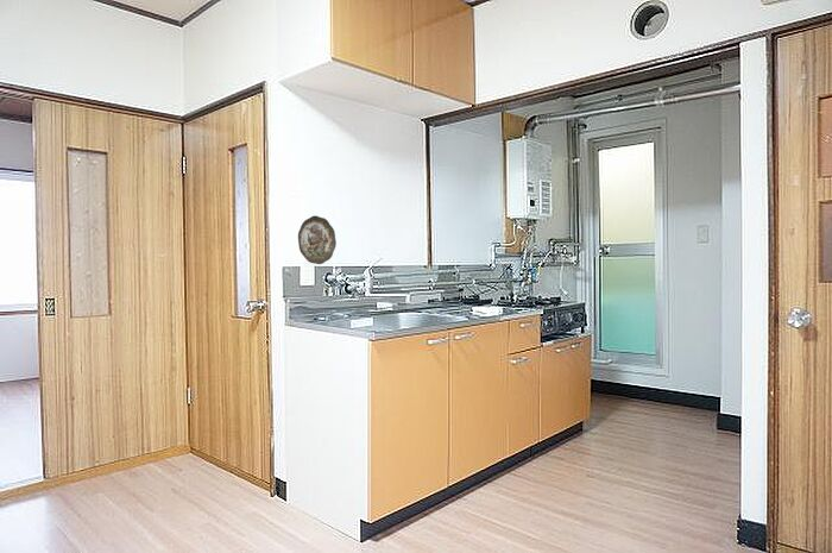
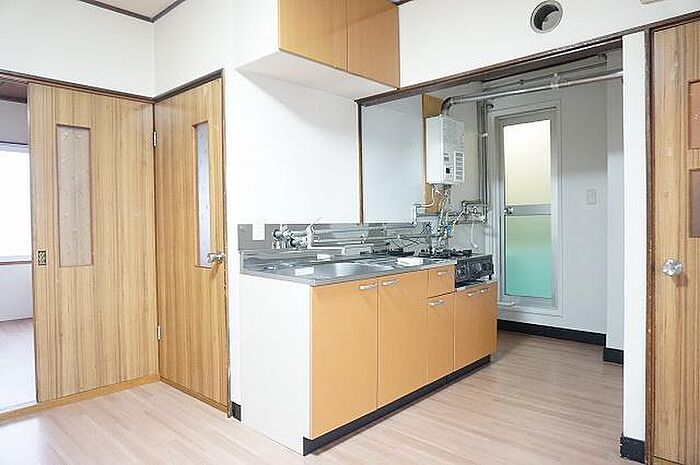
- decorative plate [297,215,338,265]
